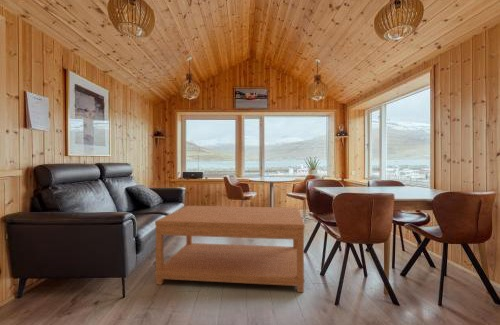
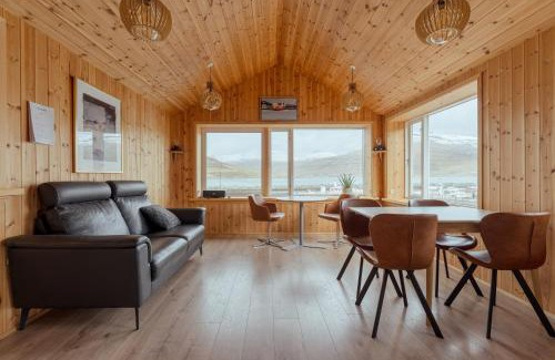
- coffee table [154,205,305,293]
